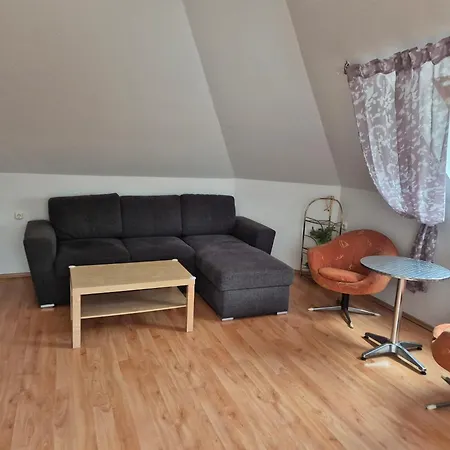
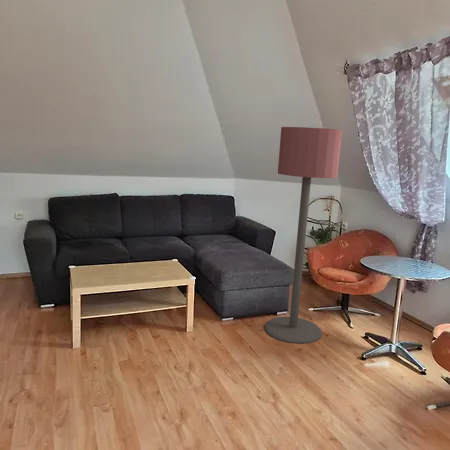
+ floor lamp [264,126,343,345]
